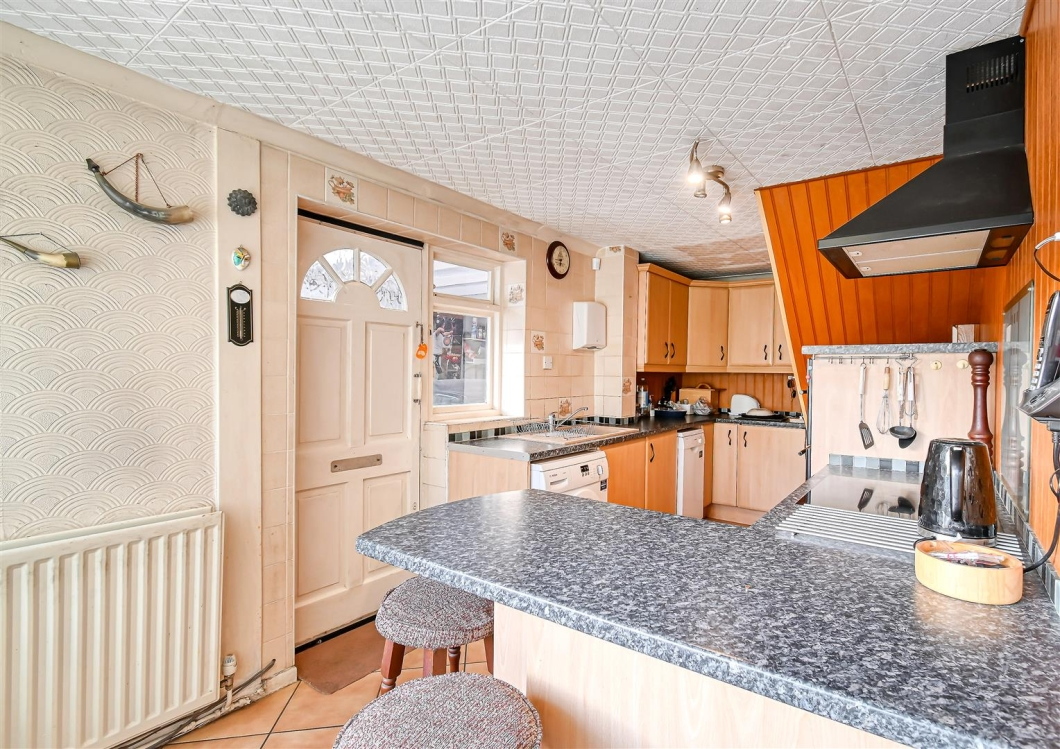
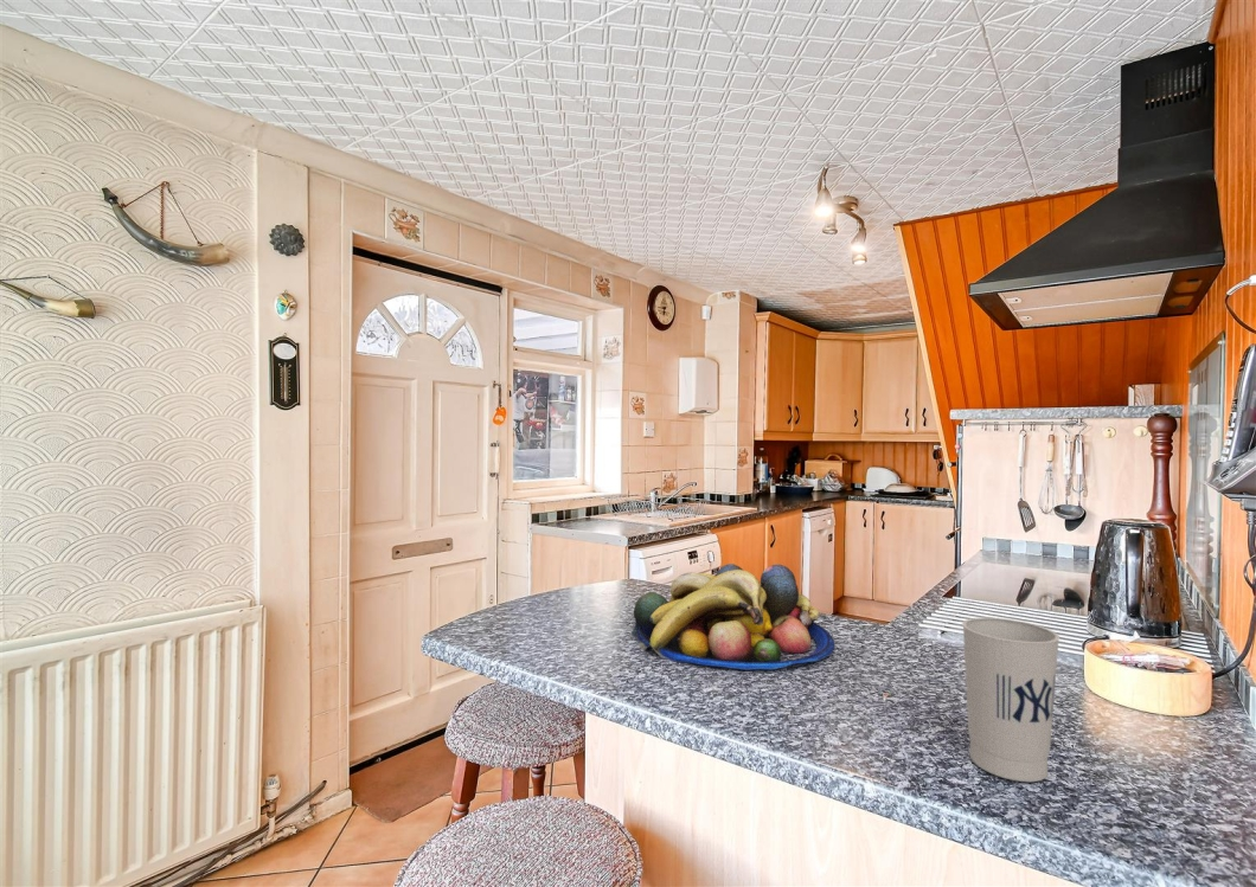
+ cup [961,617,1060,783]
+ fruit bowl [630,563,837,670]
